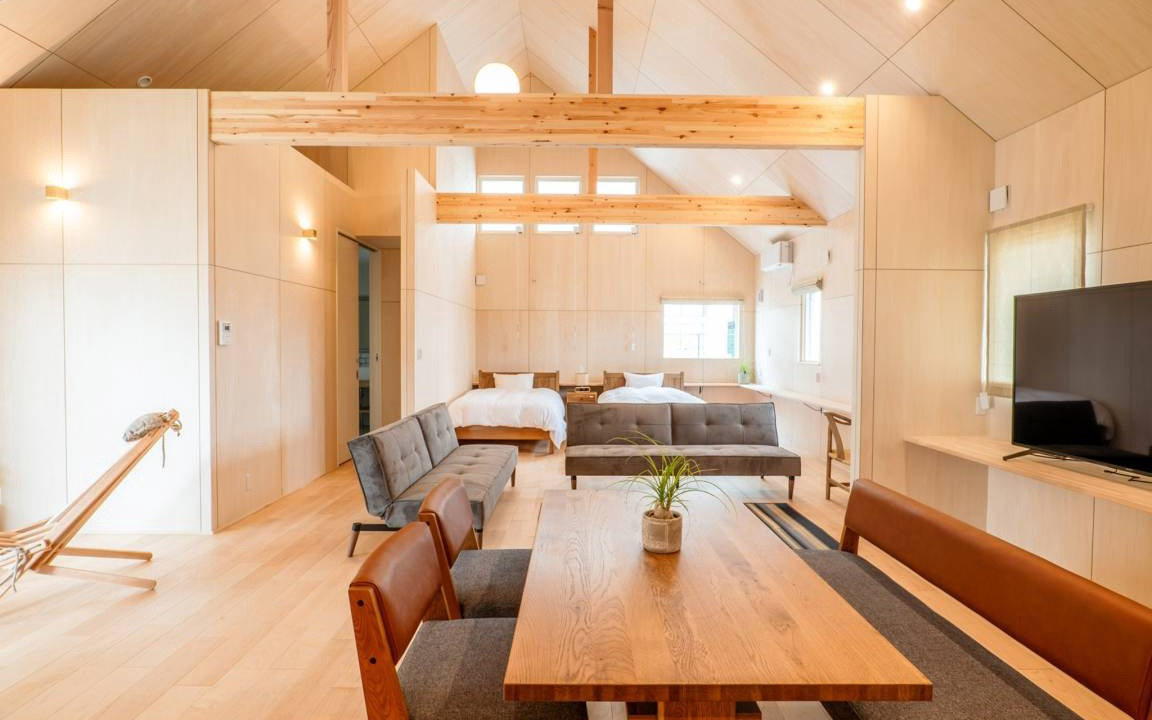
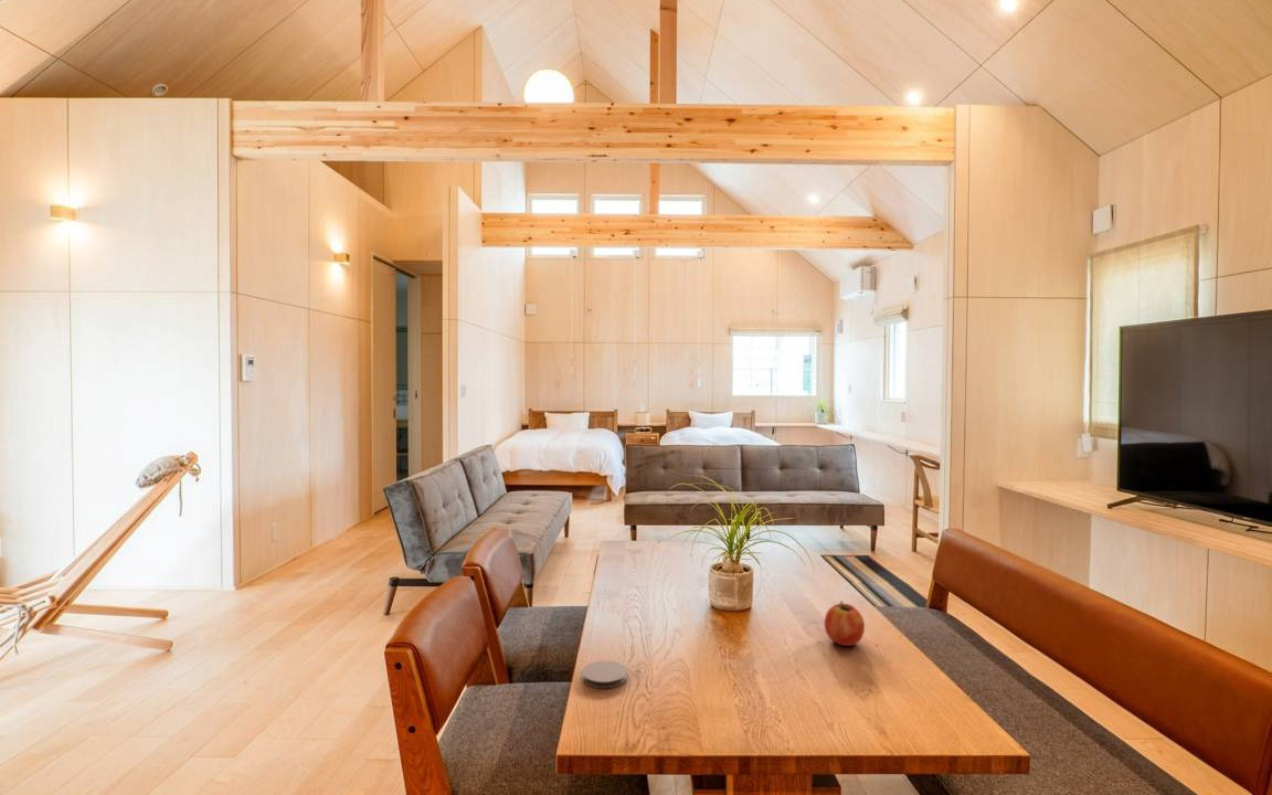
+ coaster [581,659,628,689]
+ fruit [824,600,866,647]
